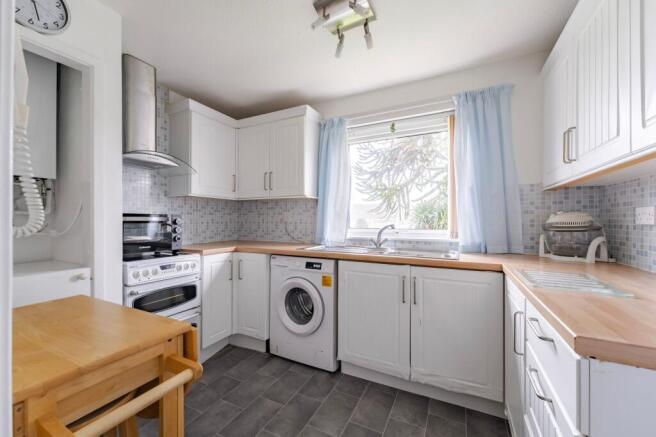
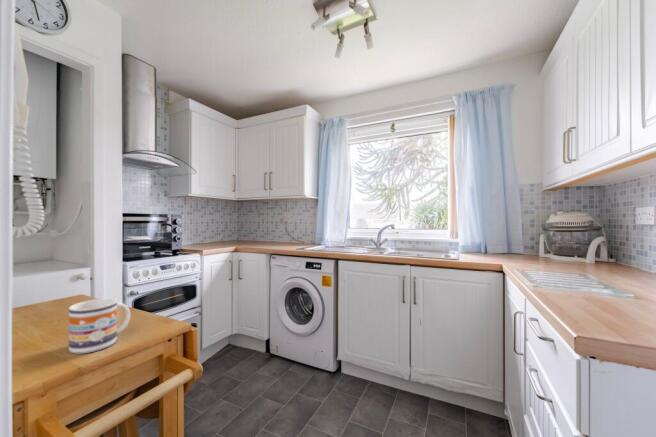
+ mug [68,298,131,354]
